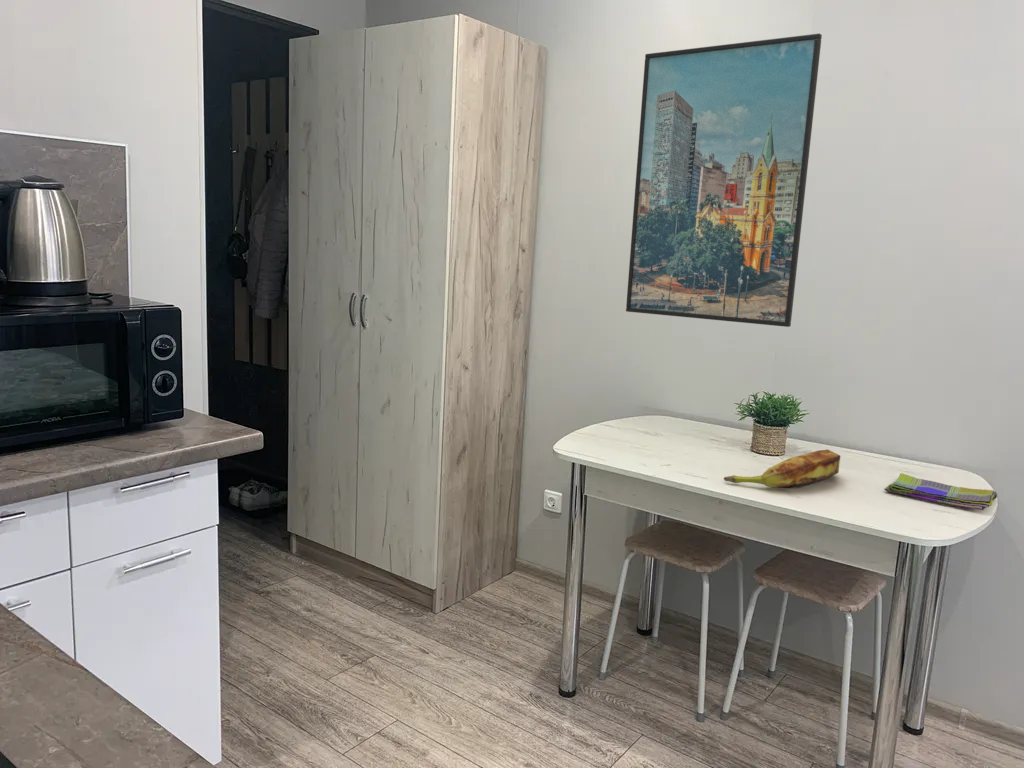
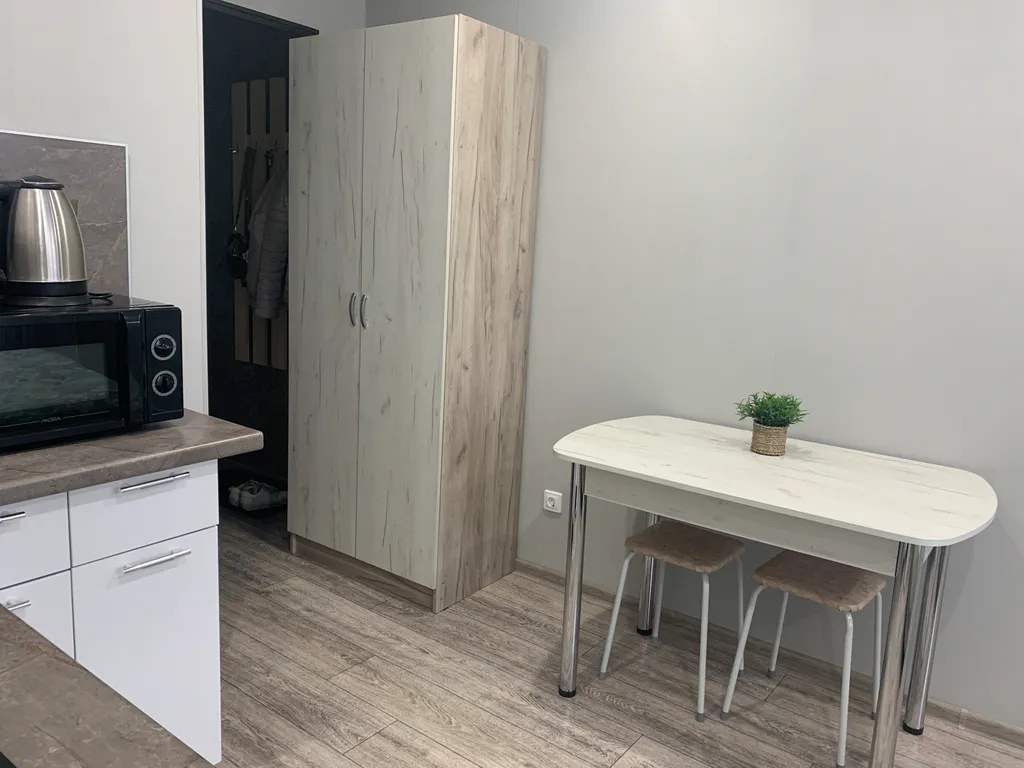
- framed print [625,32,823,328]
- banana [723,449,841,489]
- dish towel [883,472,998,511]
